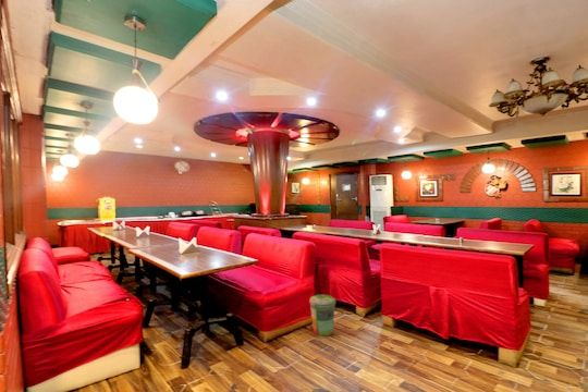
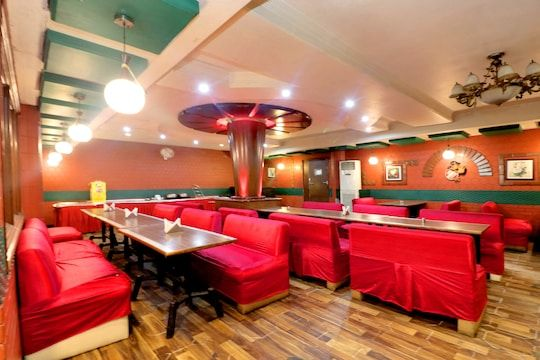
- trash can [308,294,336,336]
